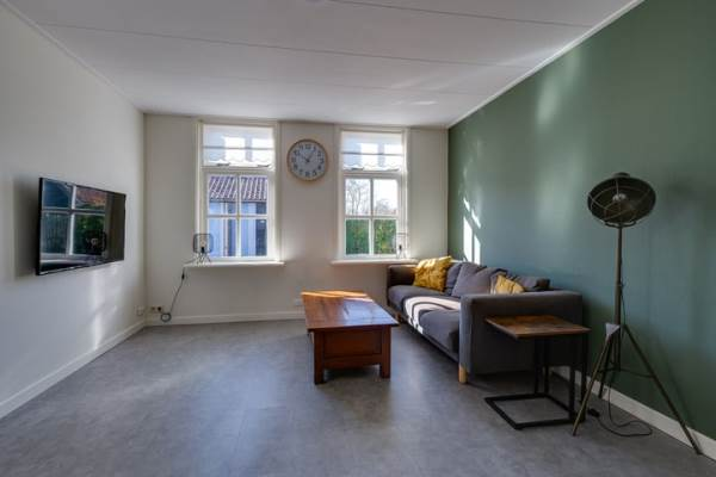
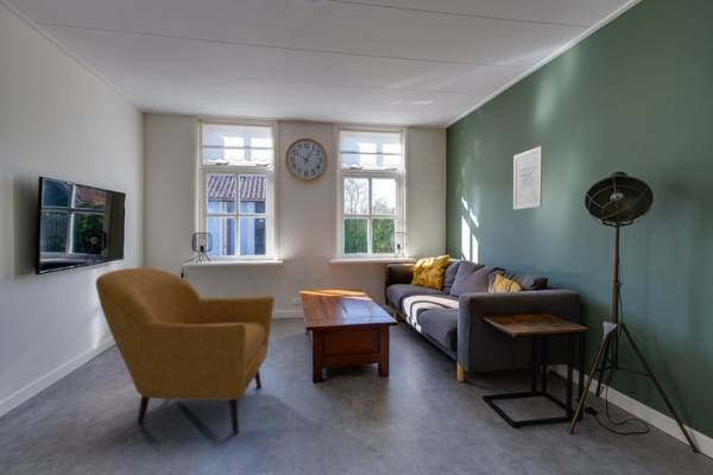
+ armchair [95,267,276,435]
+ wall art [512,145,543,210]
